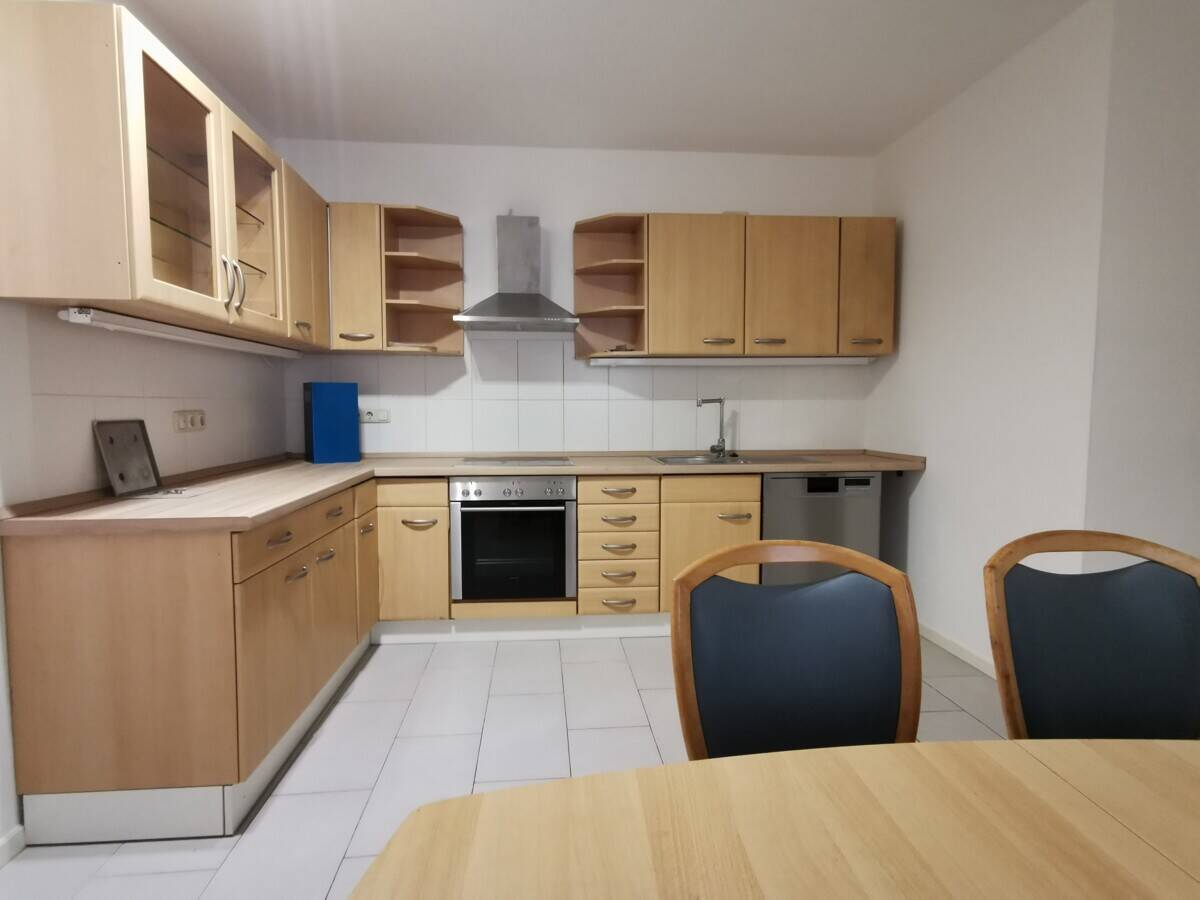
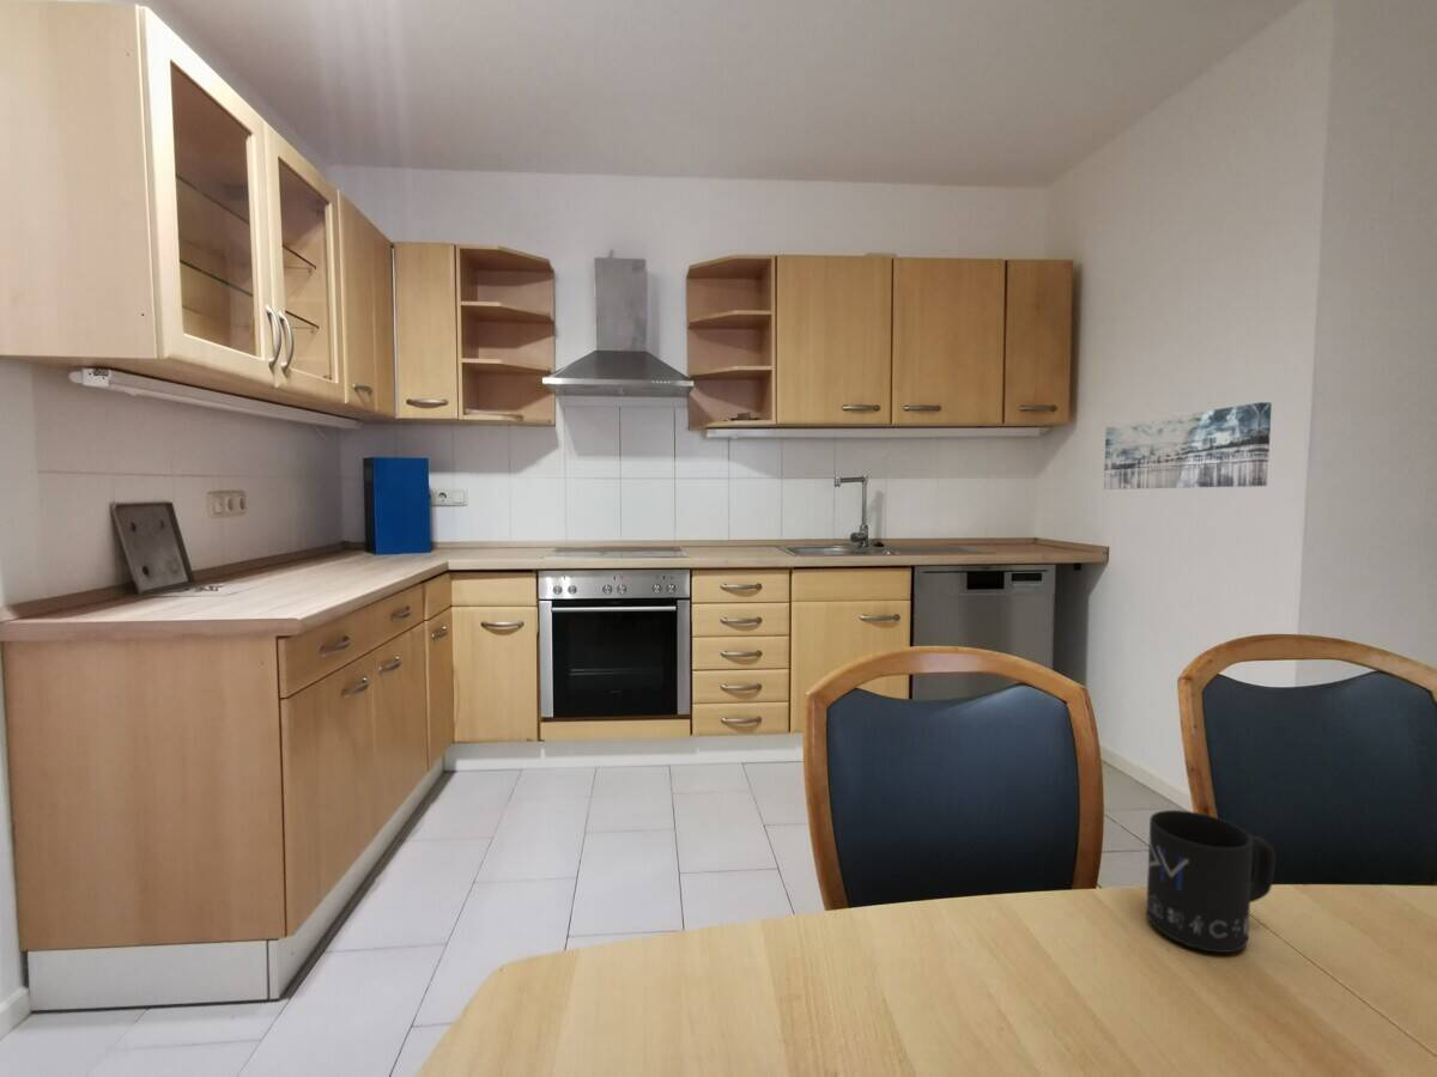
+ wall art [1103,401,1273,491]
+ mug [1145,809,1277,954]
